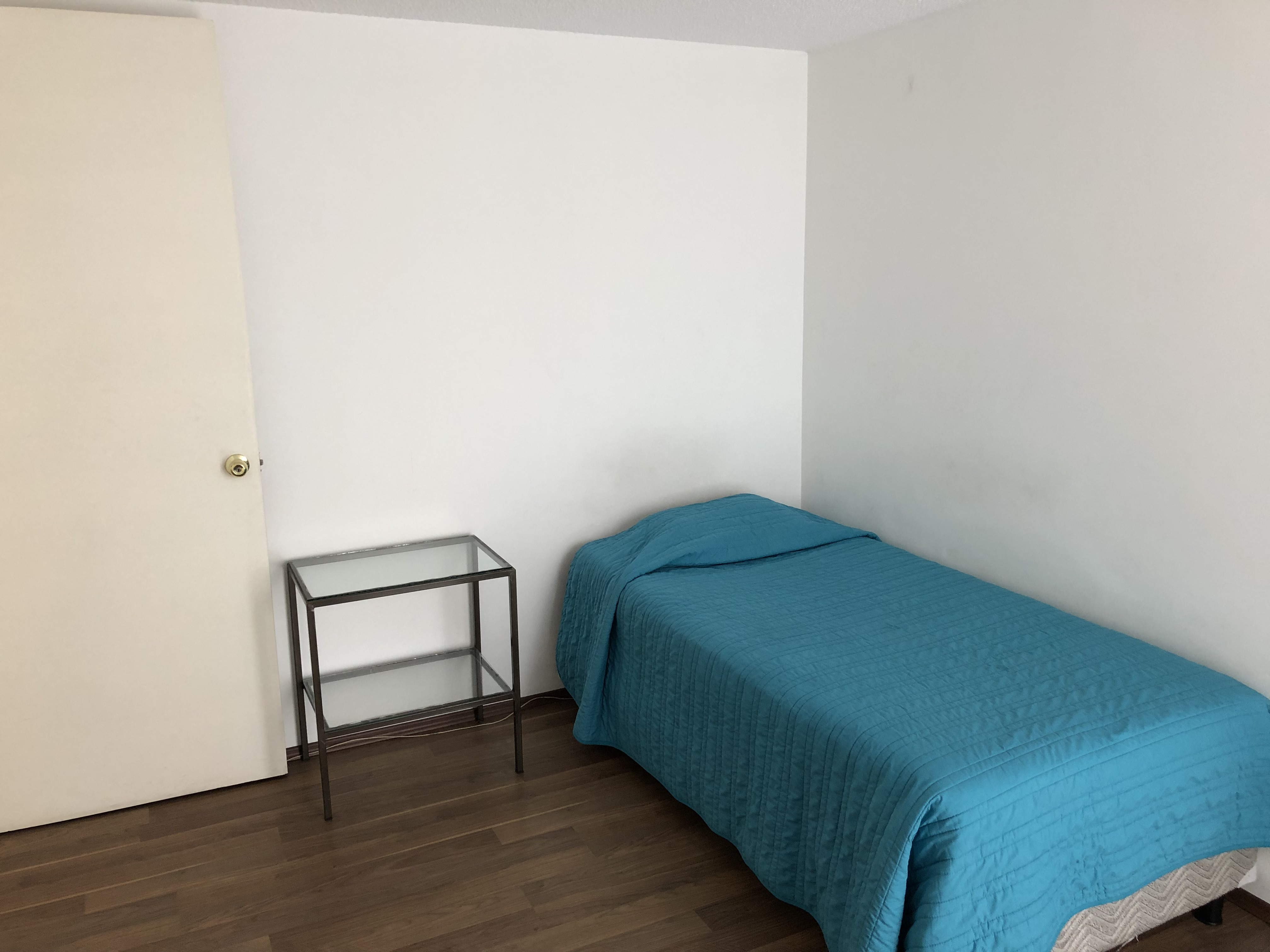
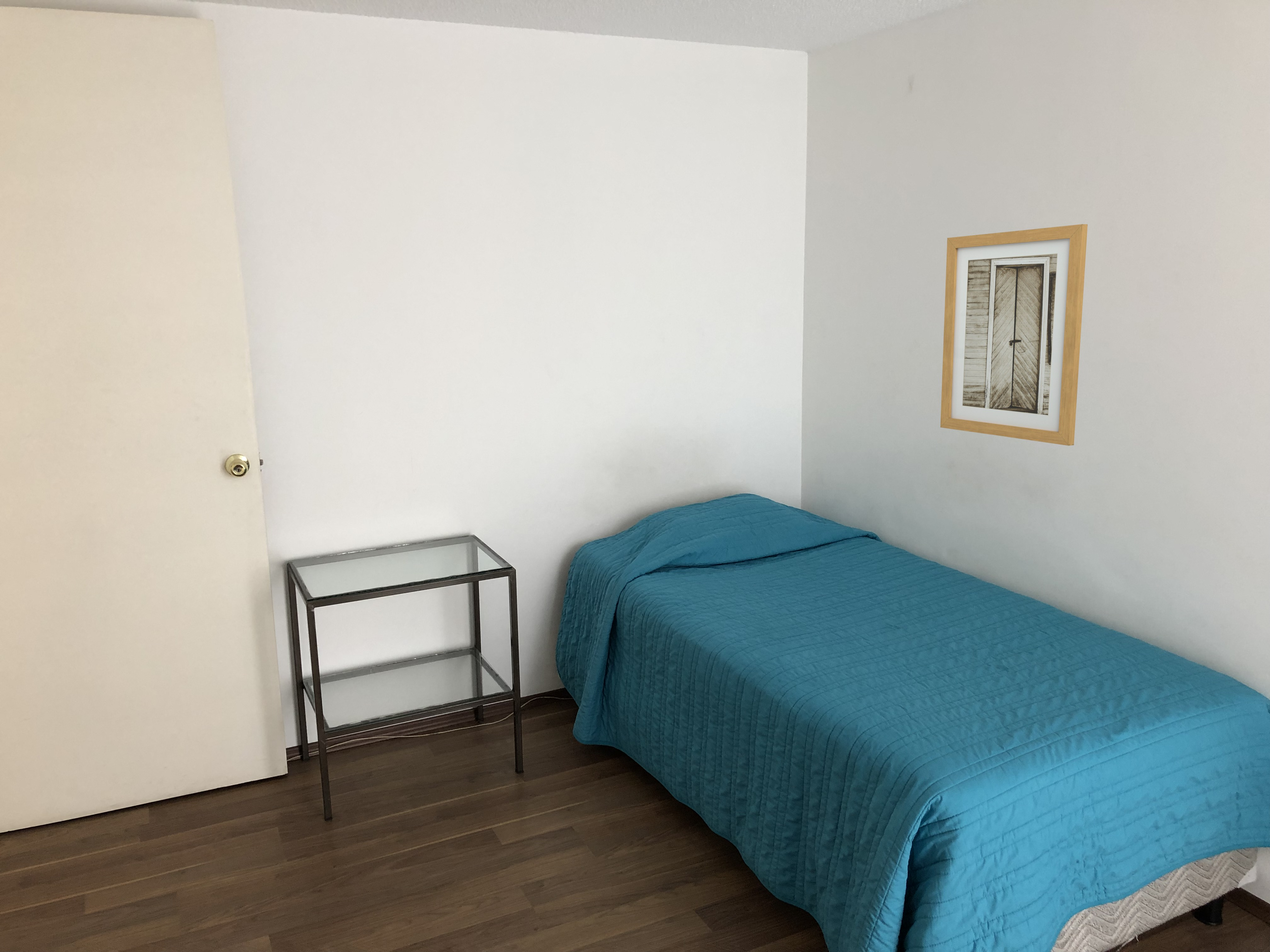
+ wall art [940,224,1088,446]
